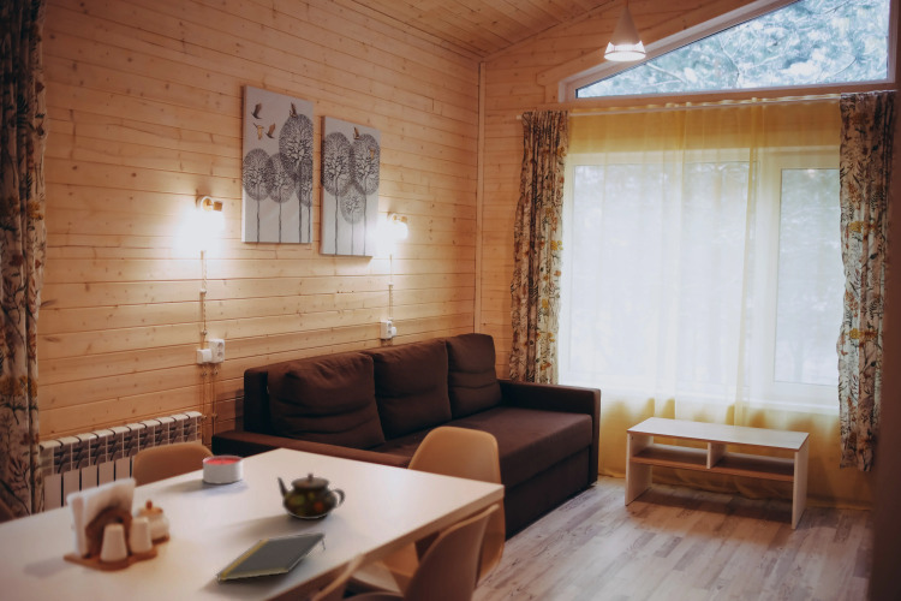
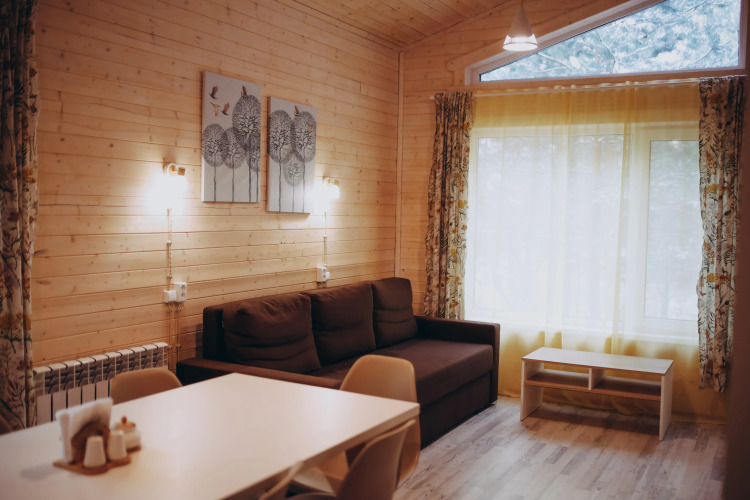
- candle [202,454,244,484]
- notepad [215,531,327,582]
- teapot [275,471,346,520]
